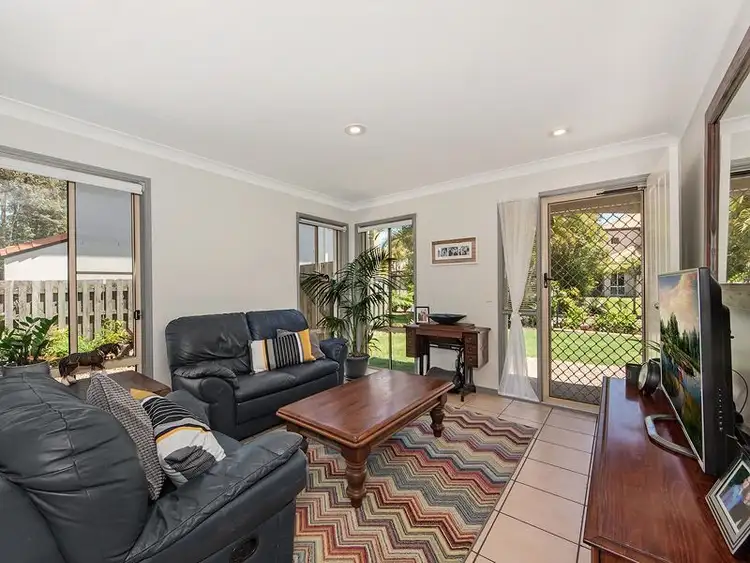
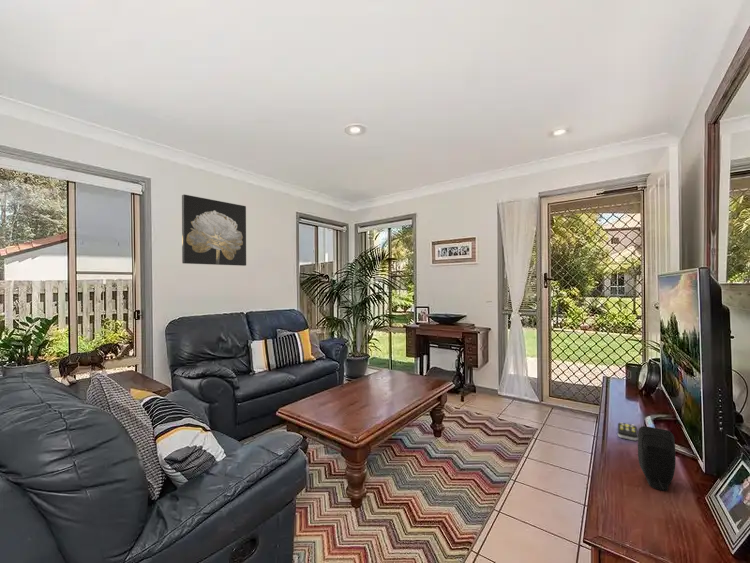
+ wall art [181,194,247,267]
+ remote control [617,421,638,441]
+ speaker [637,425,677,492]
